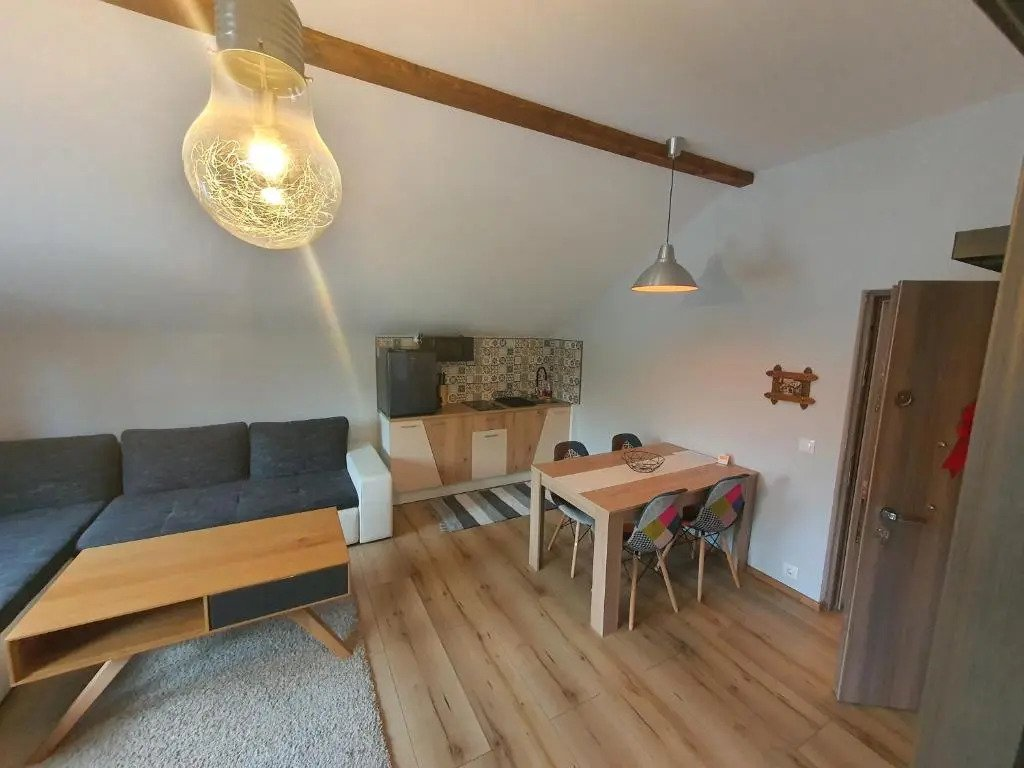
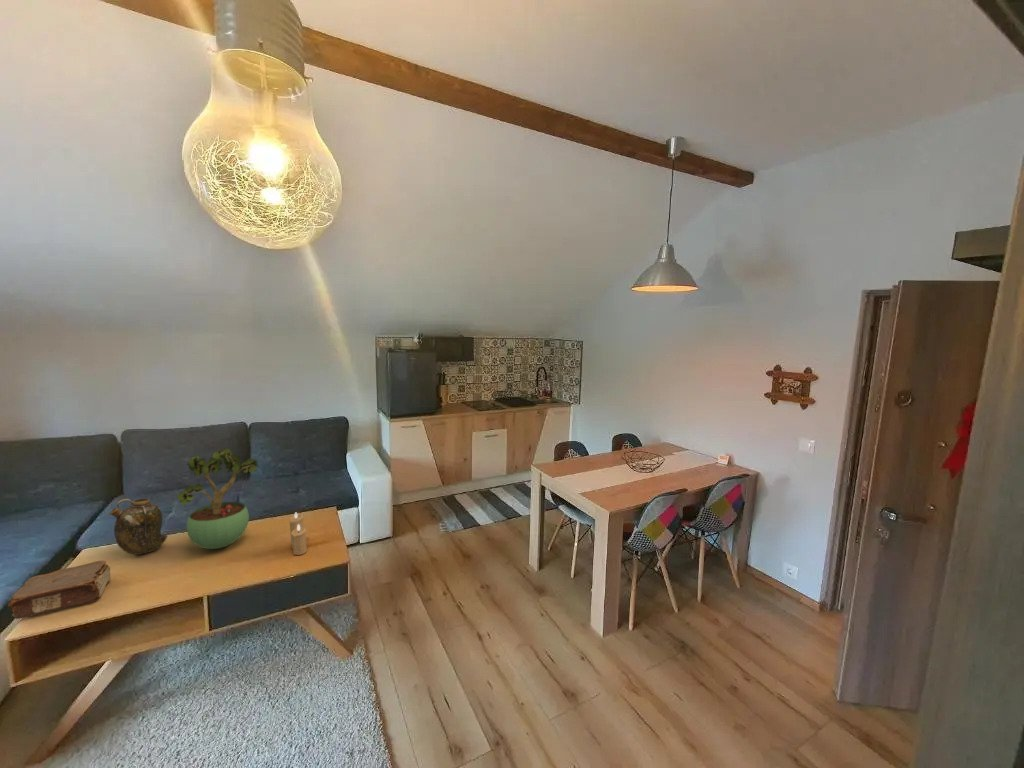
+ book [7,560,112,620]
+ candle [289,512,308,556]
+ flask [108,498,168,556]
+ potted plant [176,447,259,550]
